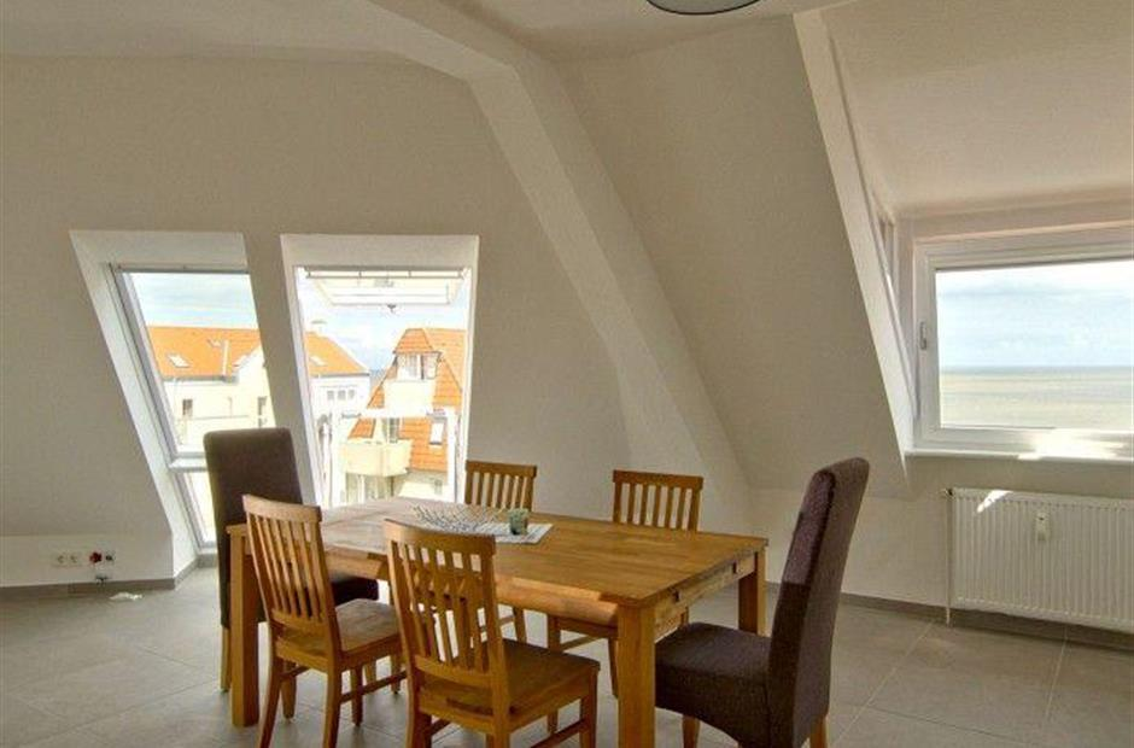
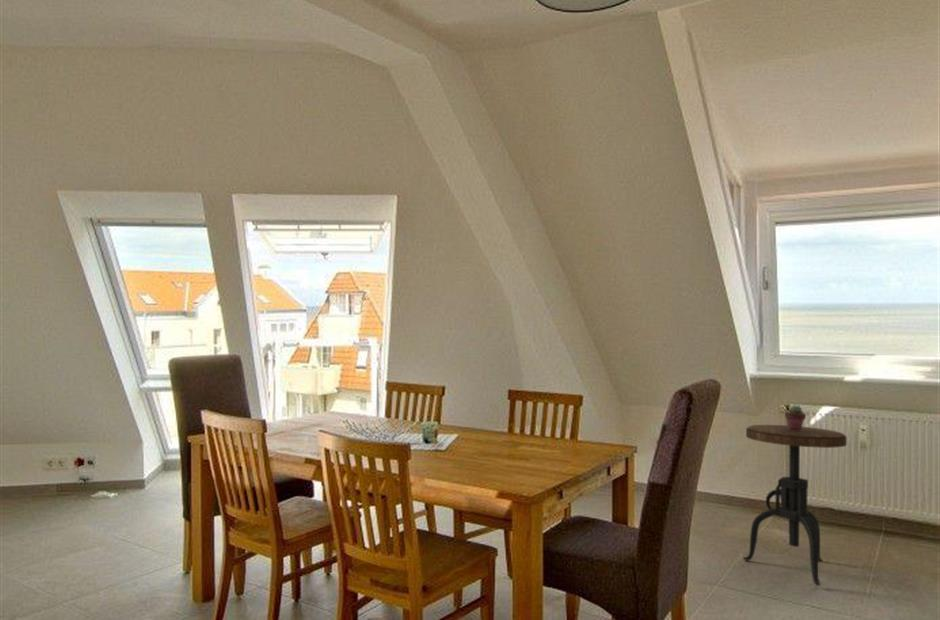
+ potted succulent [784,404,807,431]
+ side table [742,424,848,587]
